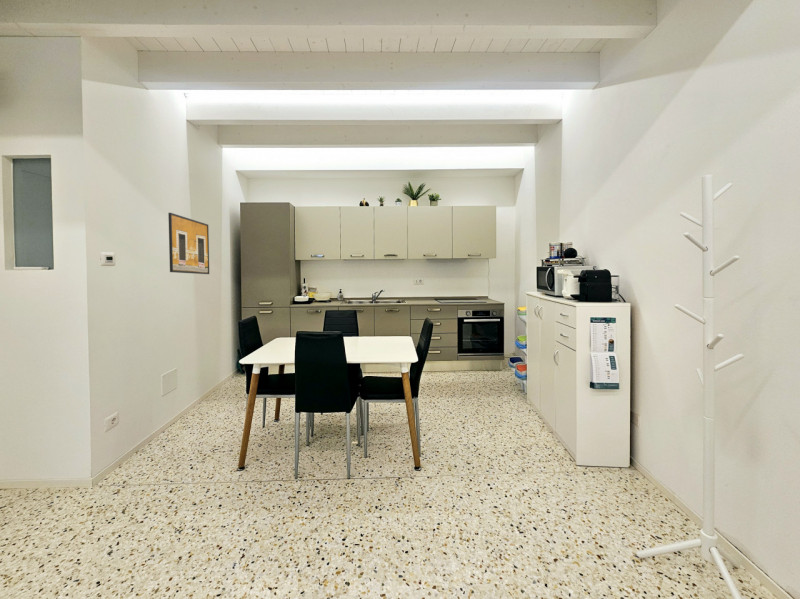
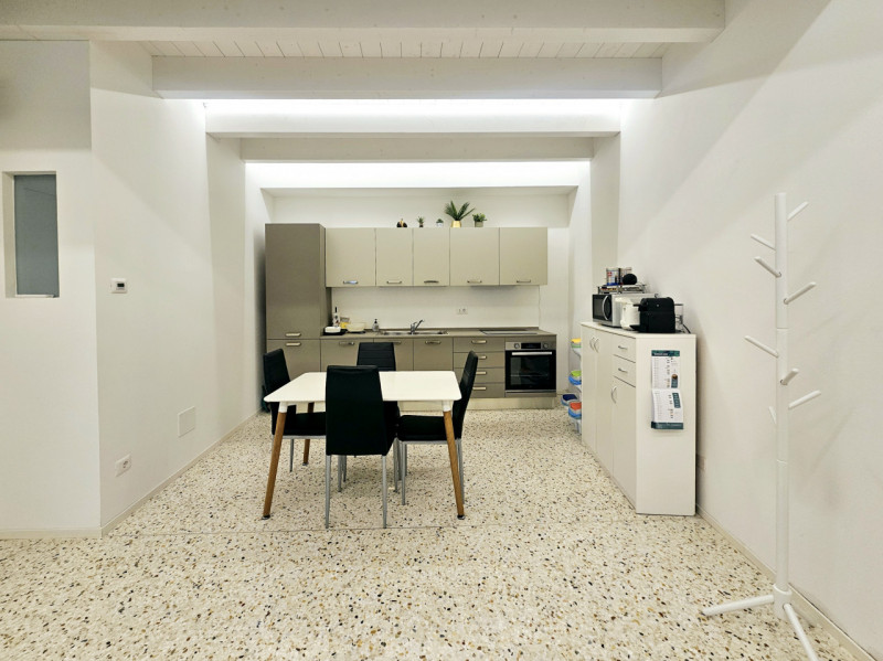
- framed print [167,212,210,275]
